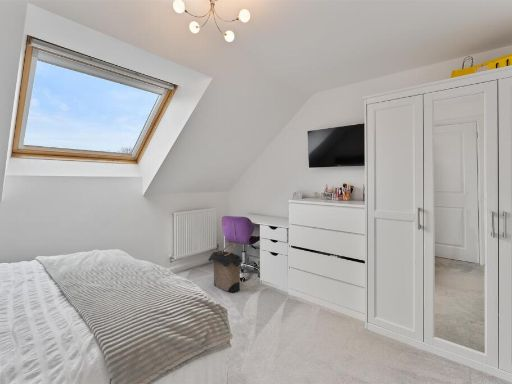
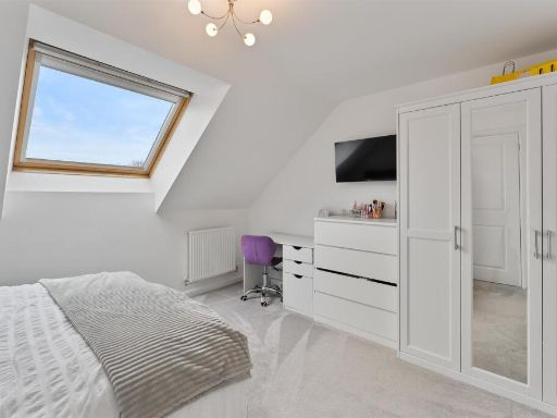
- laundry hamper [208,243,243,293]
